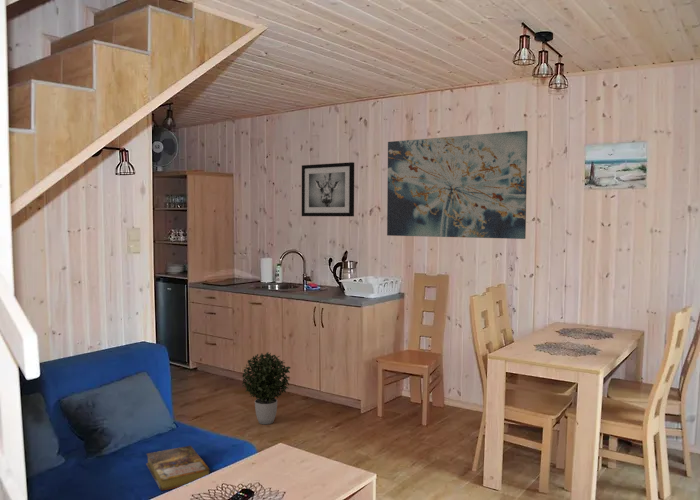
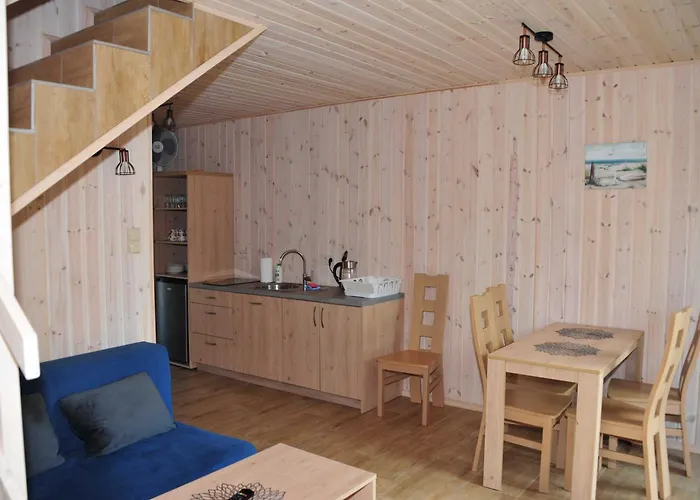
- wall art [386,130,529,240]
- potted plant [241,351,292,425]
- book [145,445,212,492]
- wall art [301,161,355,217]
